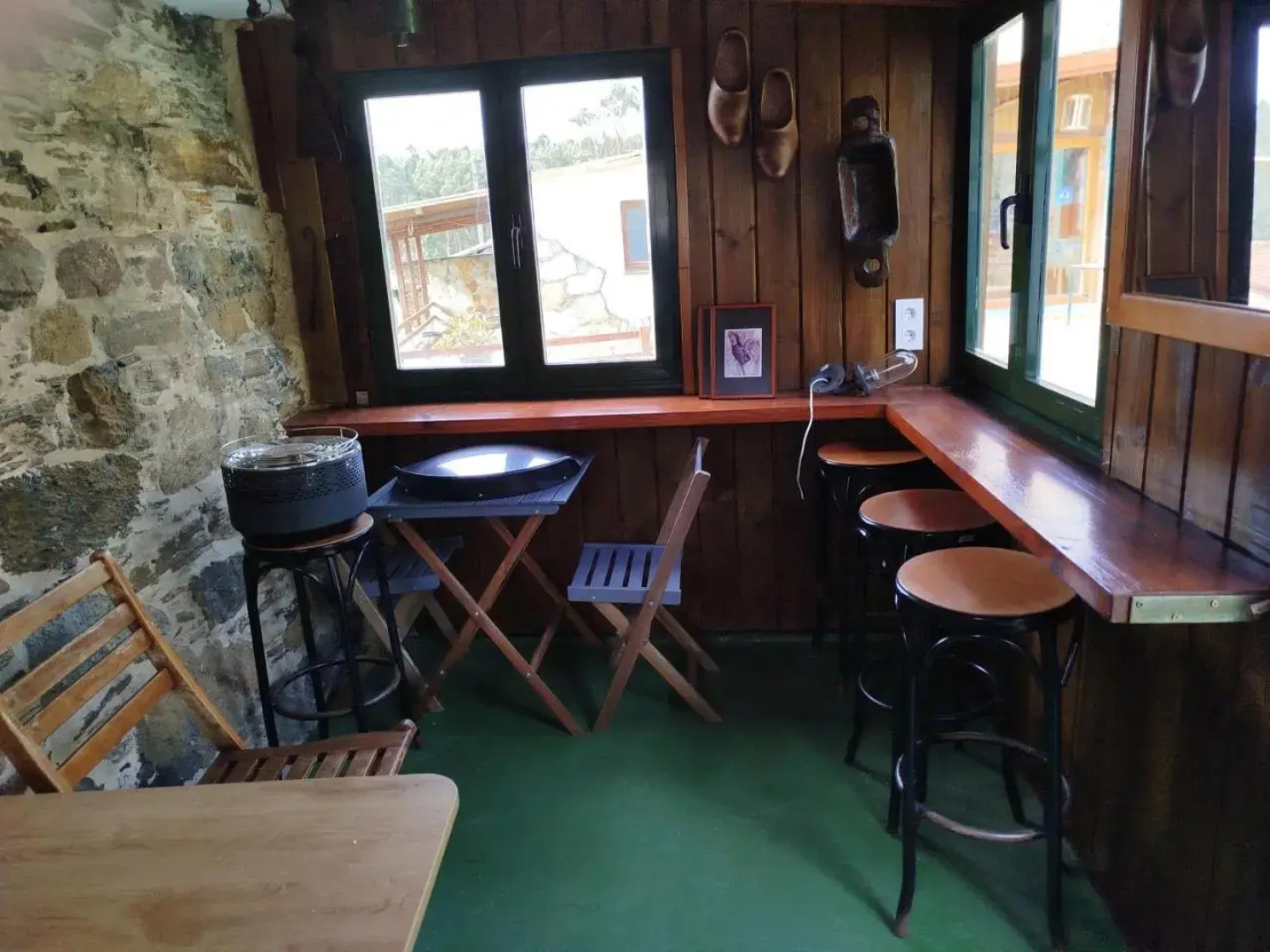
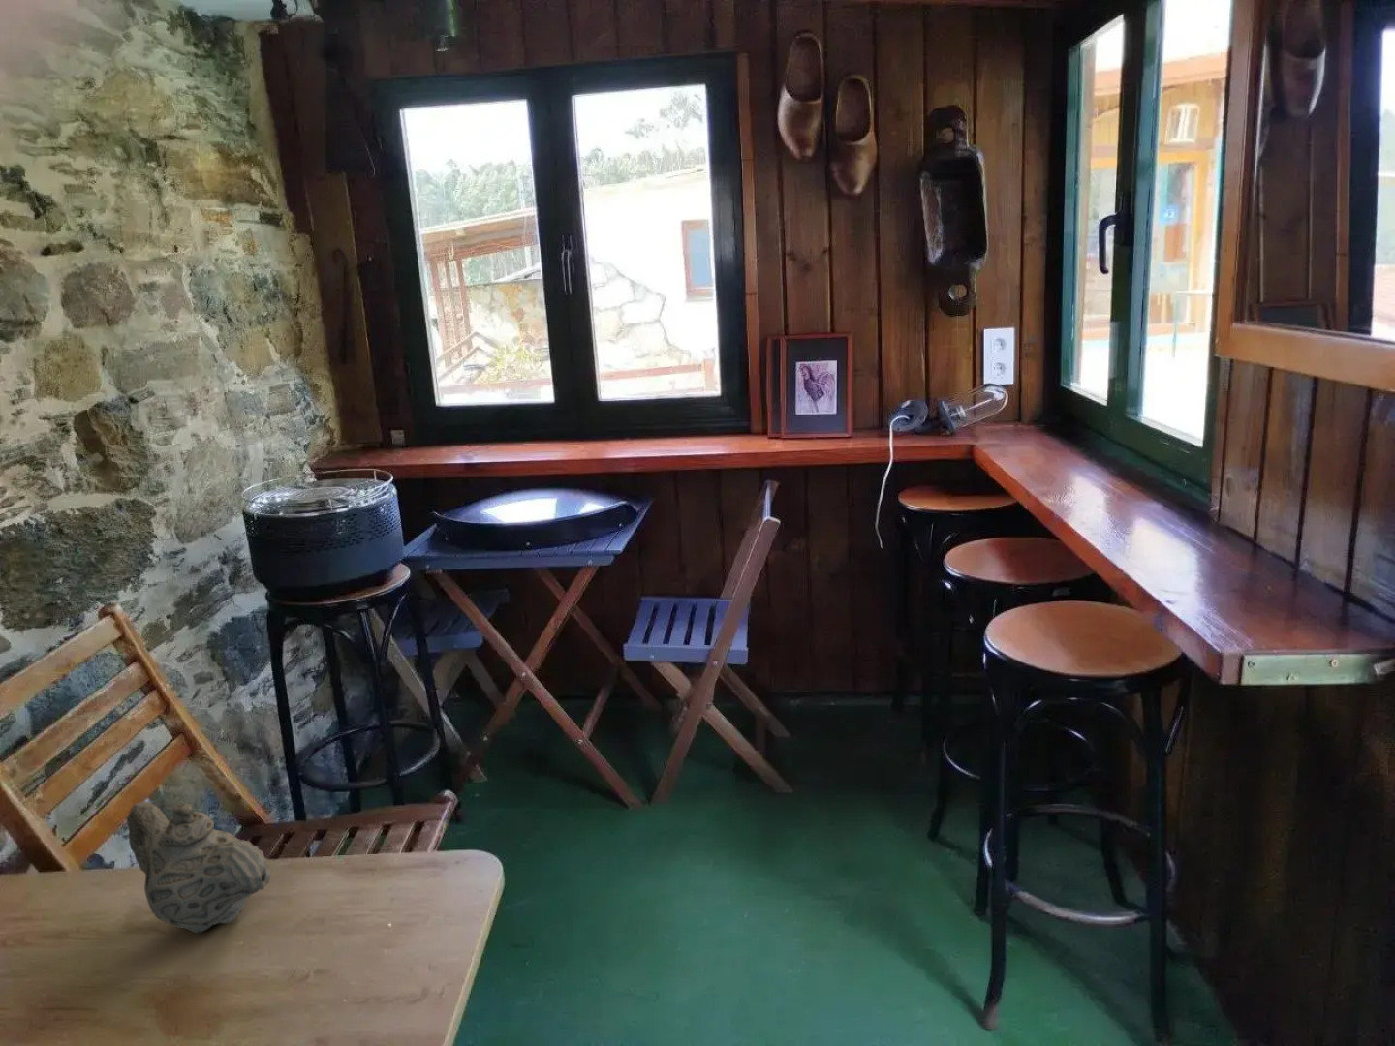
+ teapot [126,800,272,934]
